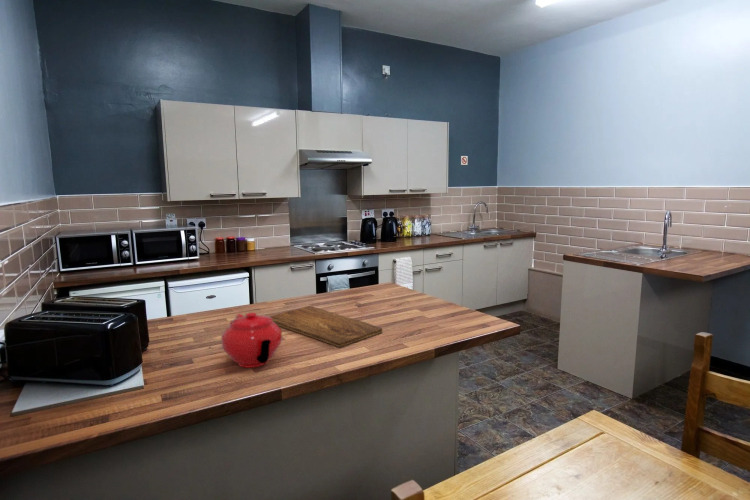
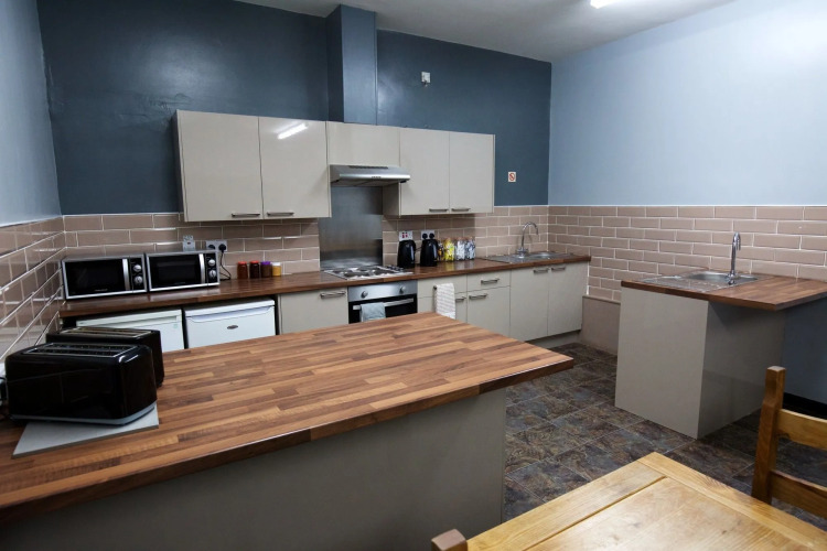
- teapot [220,311,283,369]
- cutting board [269,305,383,348]
